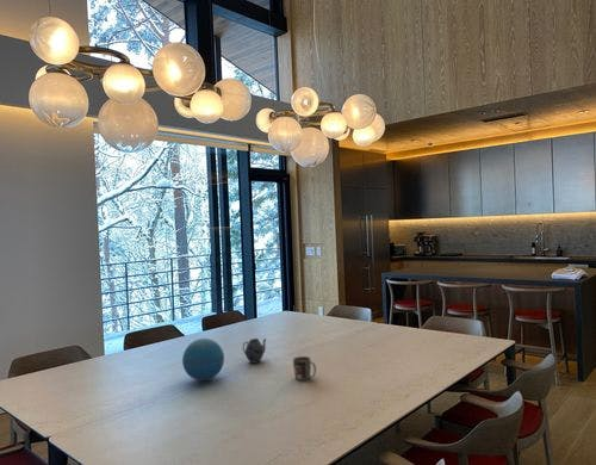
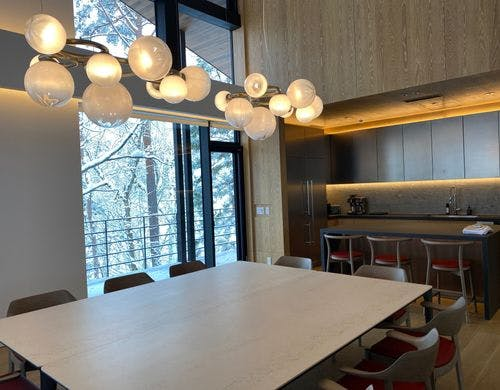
- mug [292,355,317,382]
- decorative orb [181,337,225,382]
- teapot [242,337,267,364]
